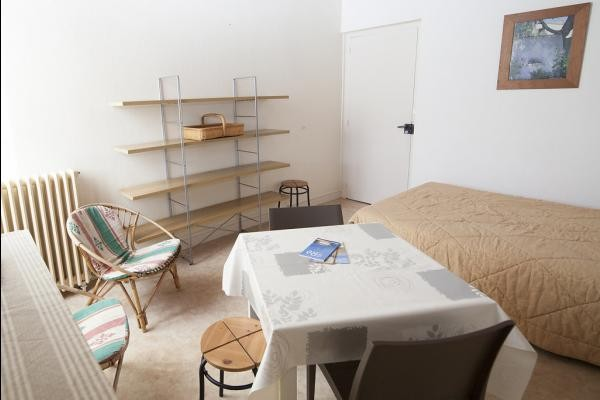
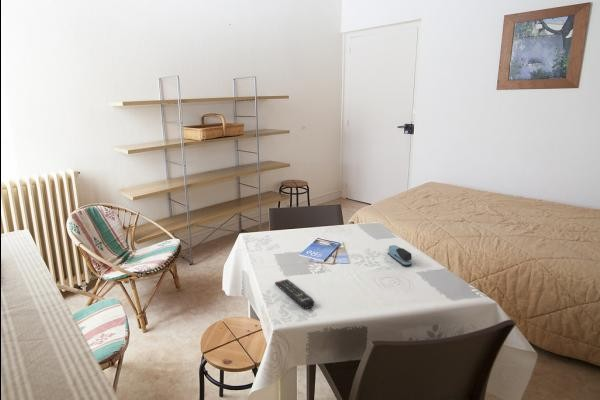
+ remote control [274,278,315,310]
+ stapler [387,244,413,267]
